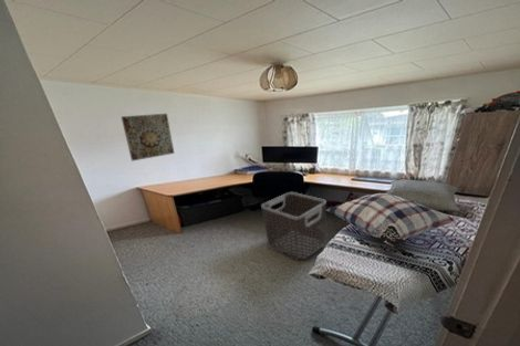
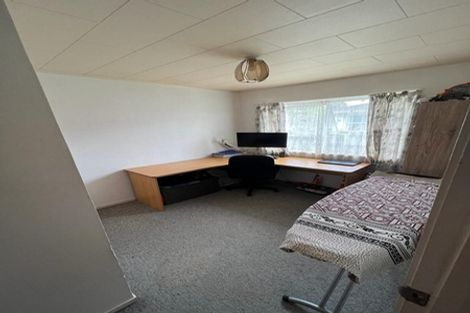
- clothes hamper [260,191,327,263]
- wall art [121,113,176,162]
- pillow [385,179,461,212]
- cushion [326,192,456,248]
